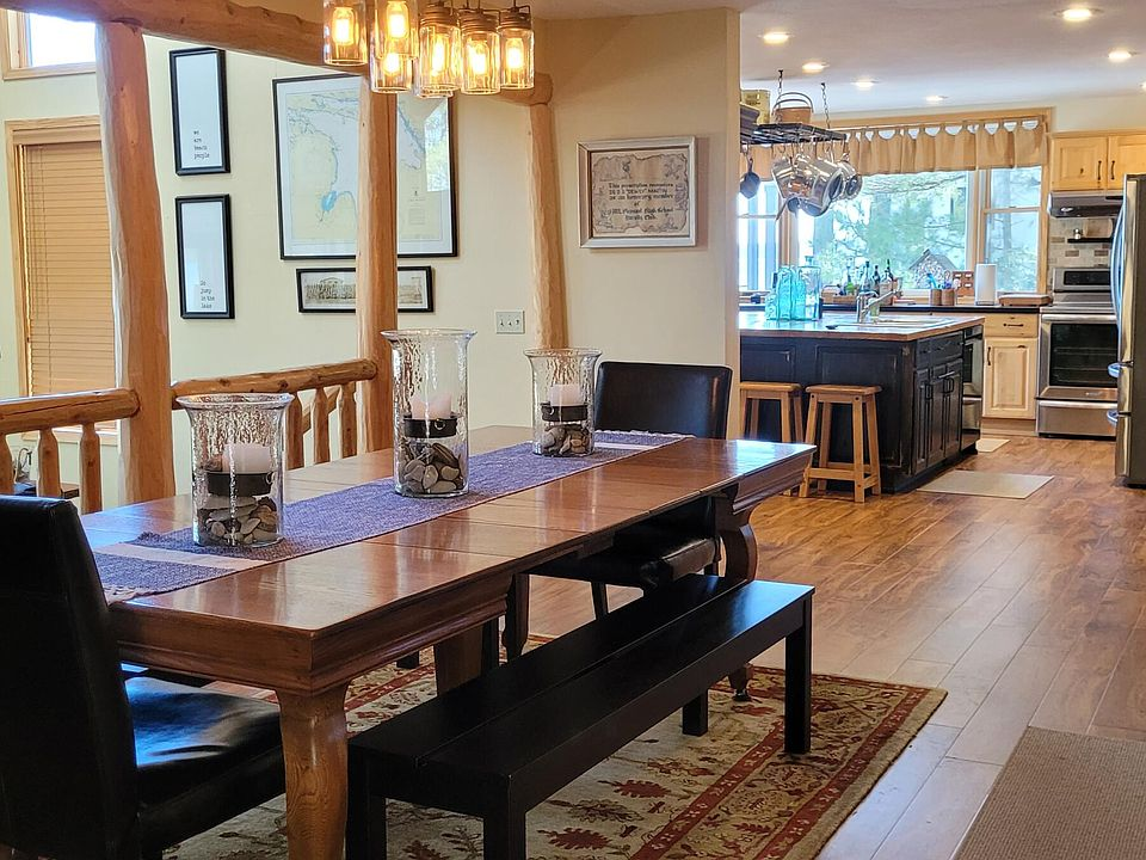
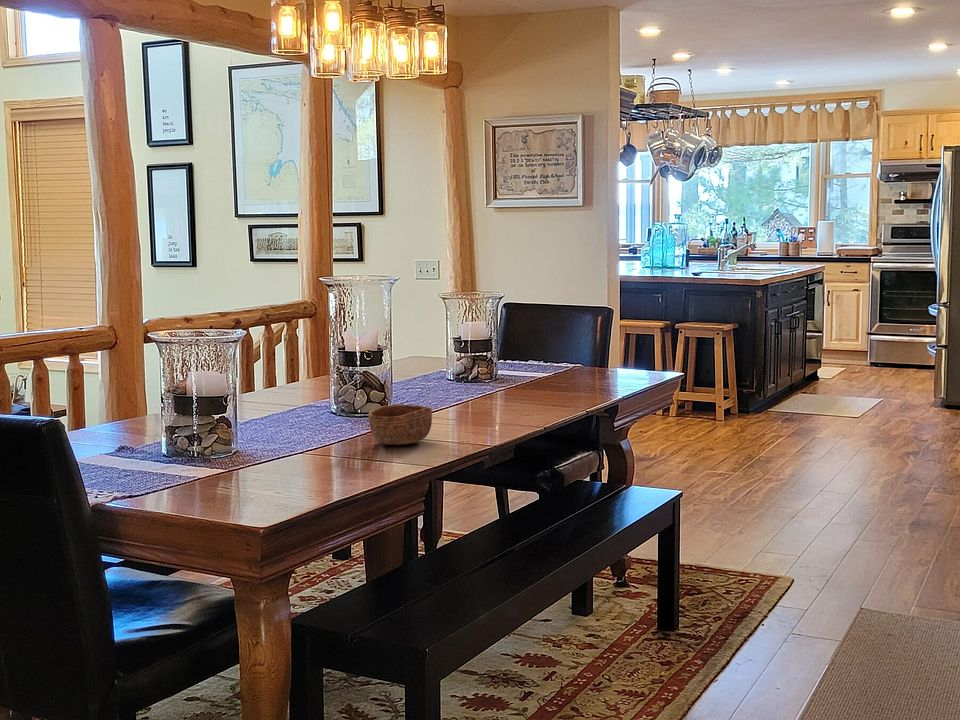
+ bowl [367,403,433,446]
